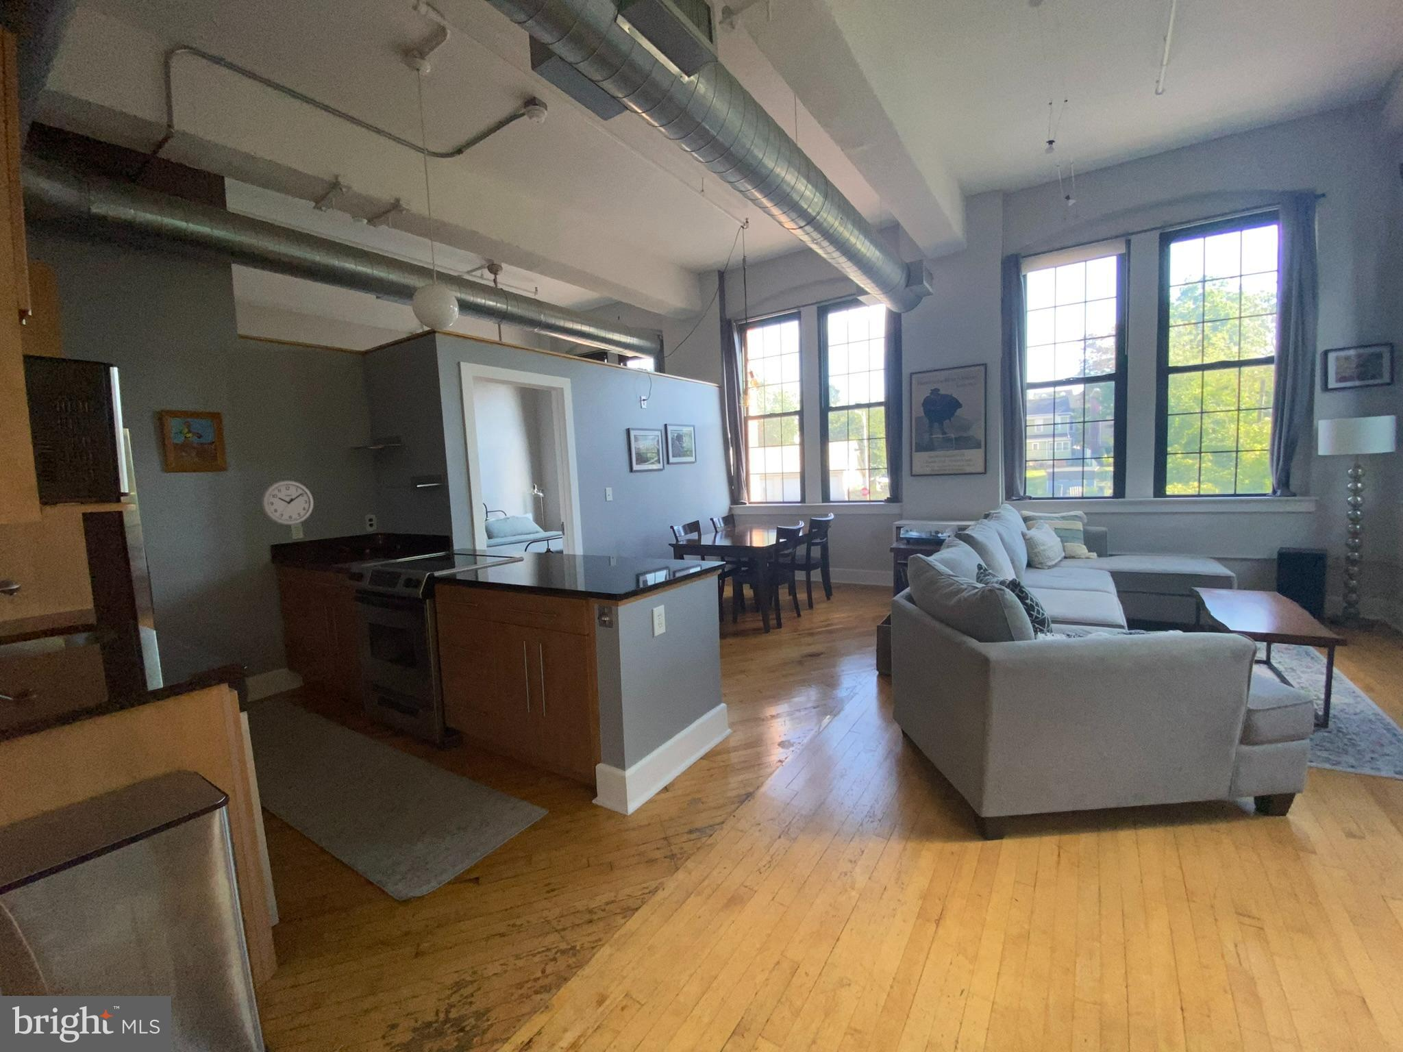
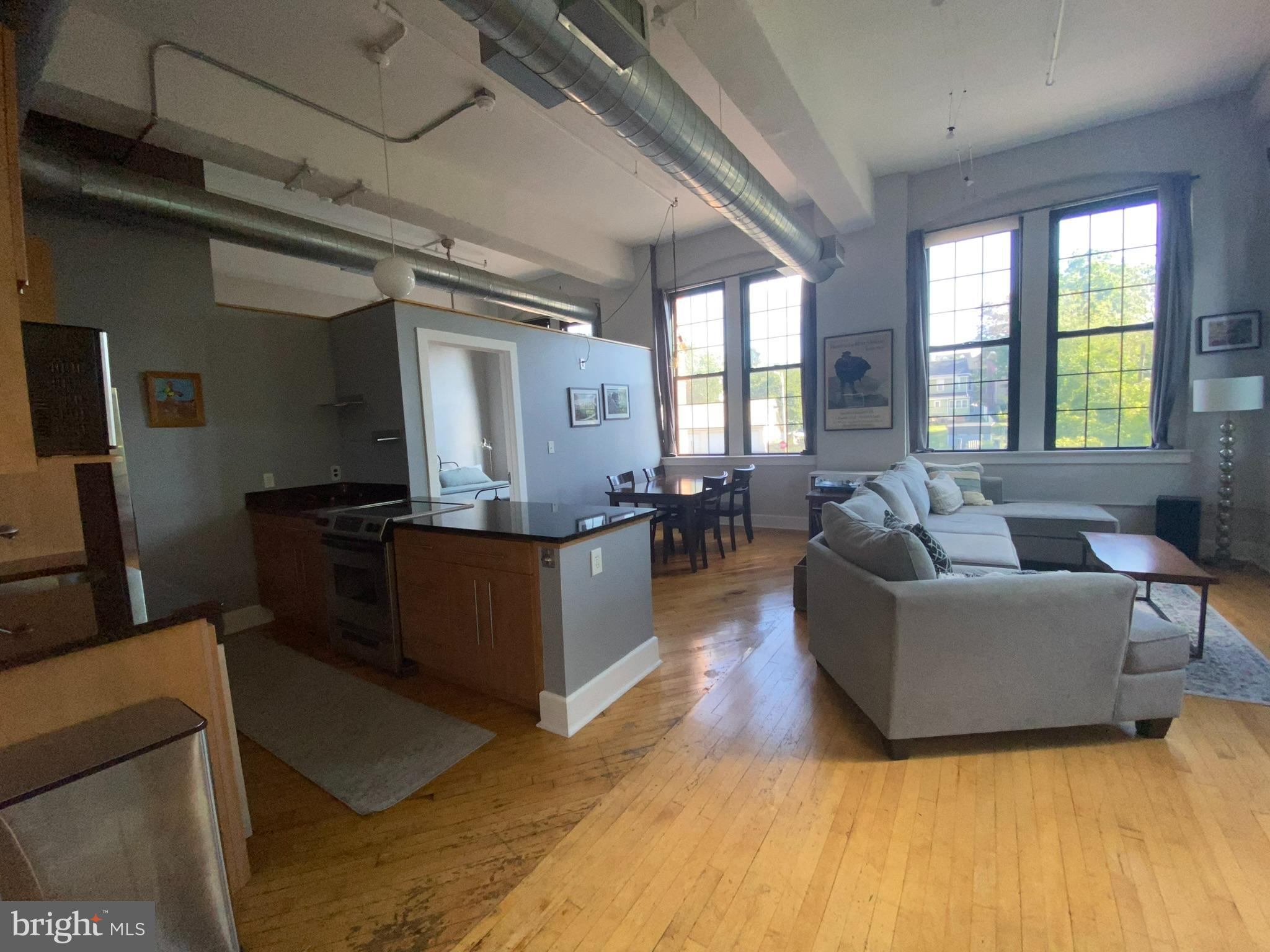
- wall clock [261,480,315,526]
